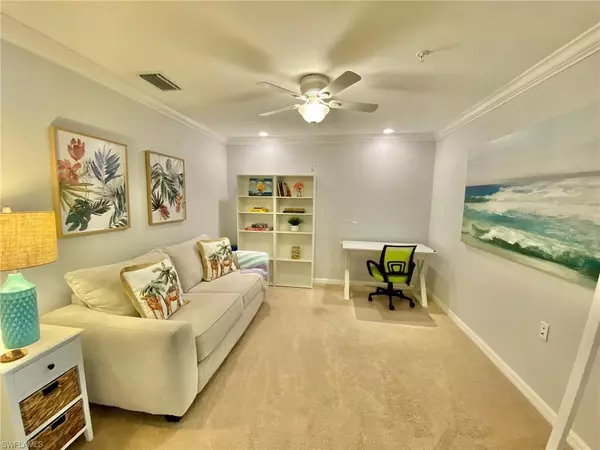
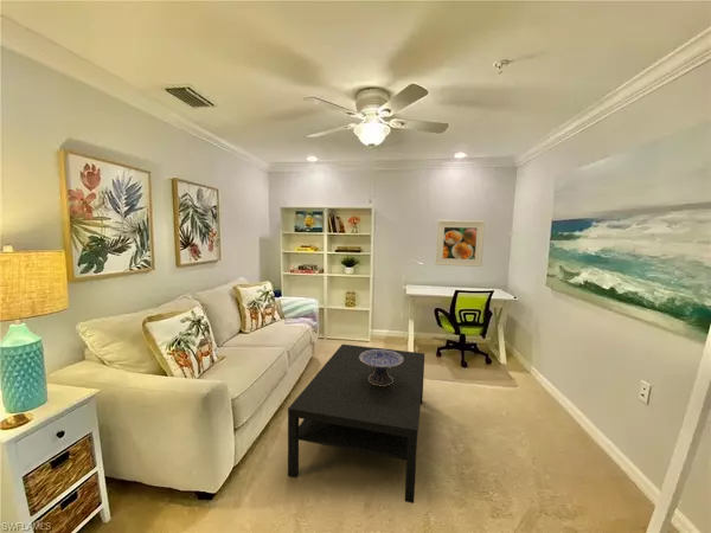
+ decorative bowl [359,348,403,386]
+ coffee table [287,343,425,505]
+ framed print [434,219,486,268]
